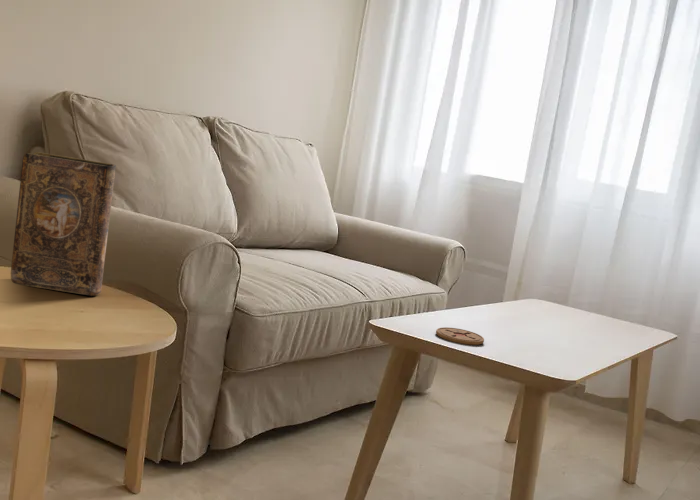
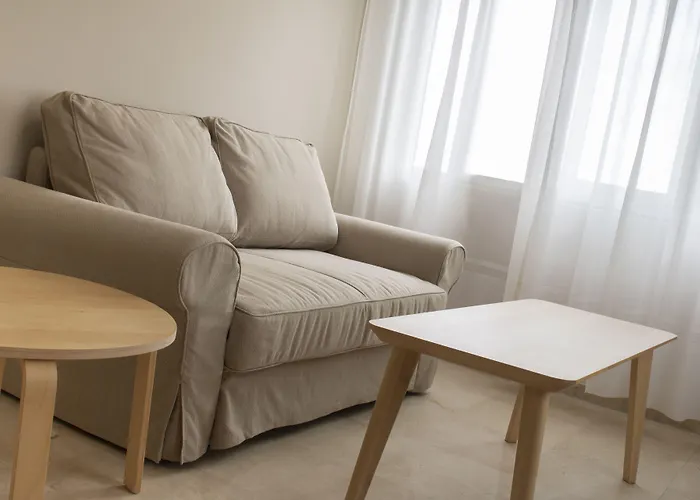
- book [10,151,117,297]
- coaster [435,326,485,346]
